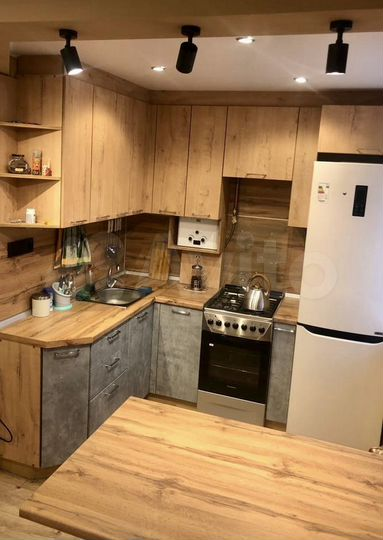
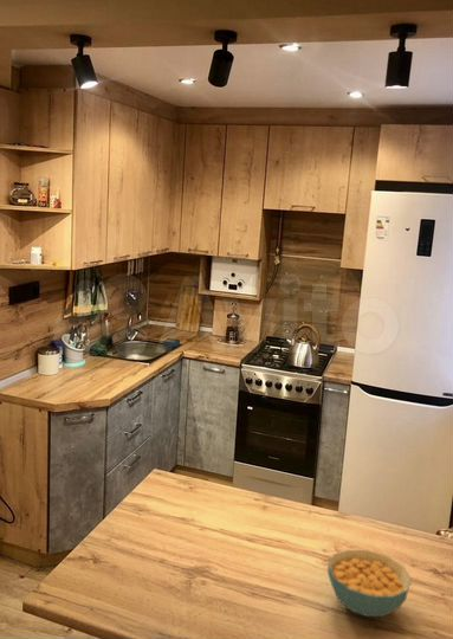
+ cereal bowl [326,549,413,618]
